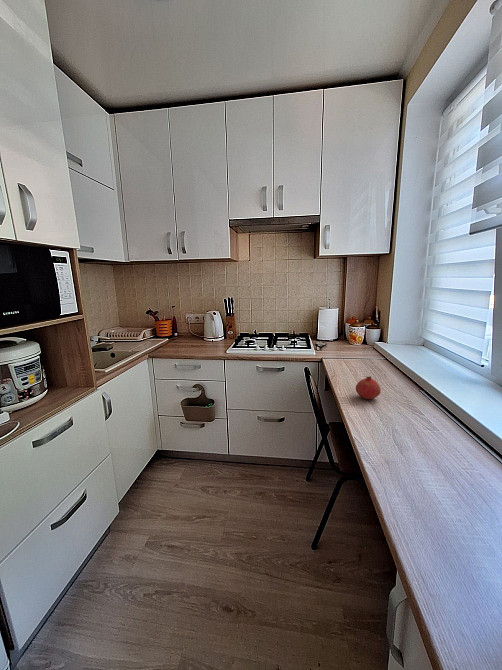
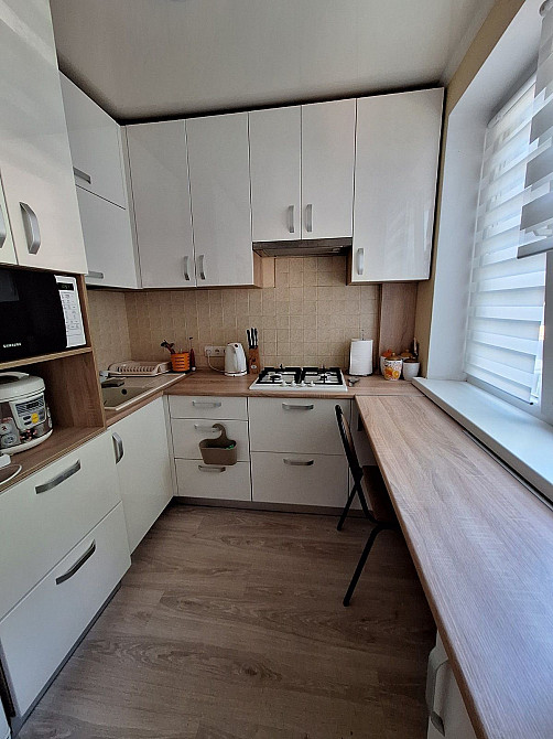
- fruit [355,375,382,400]
